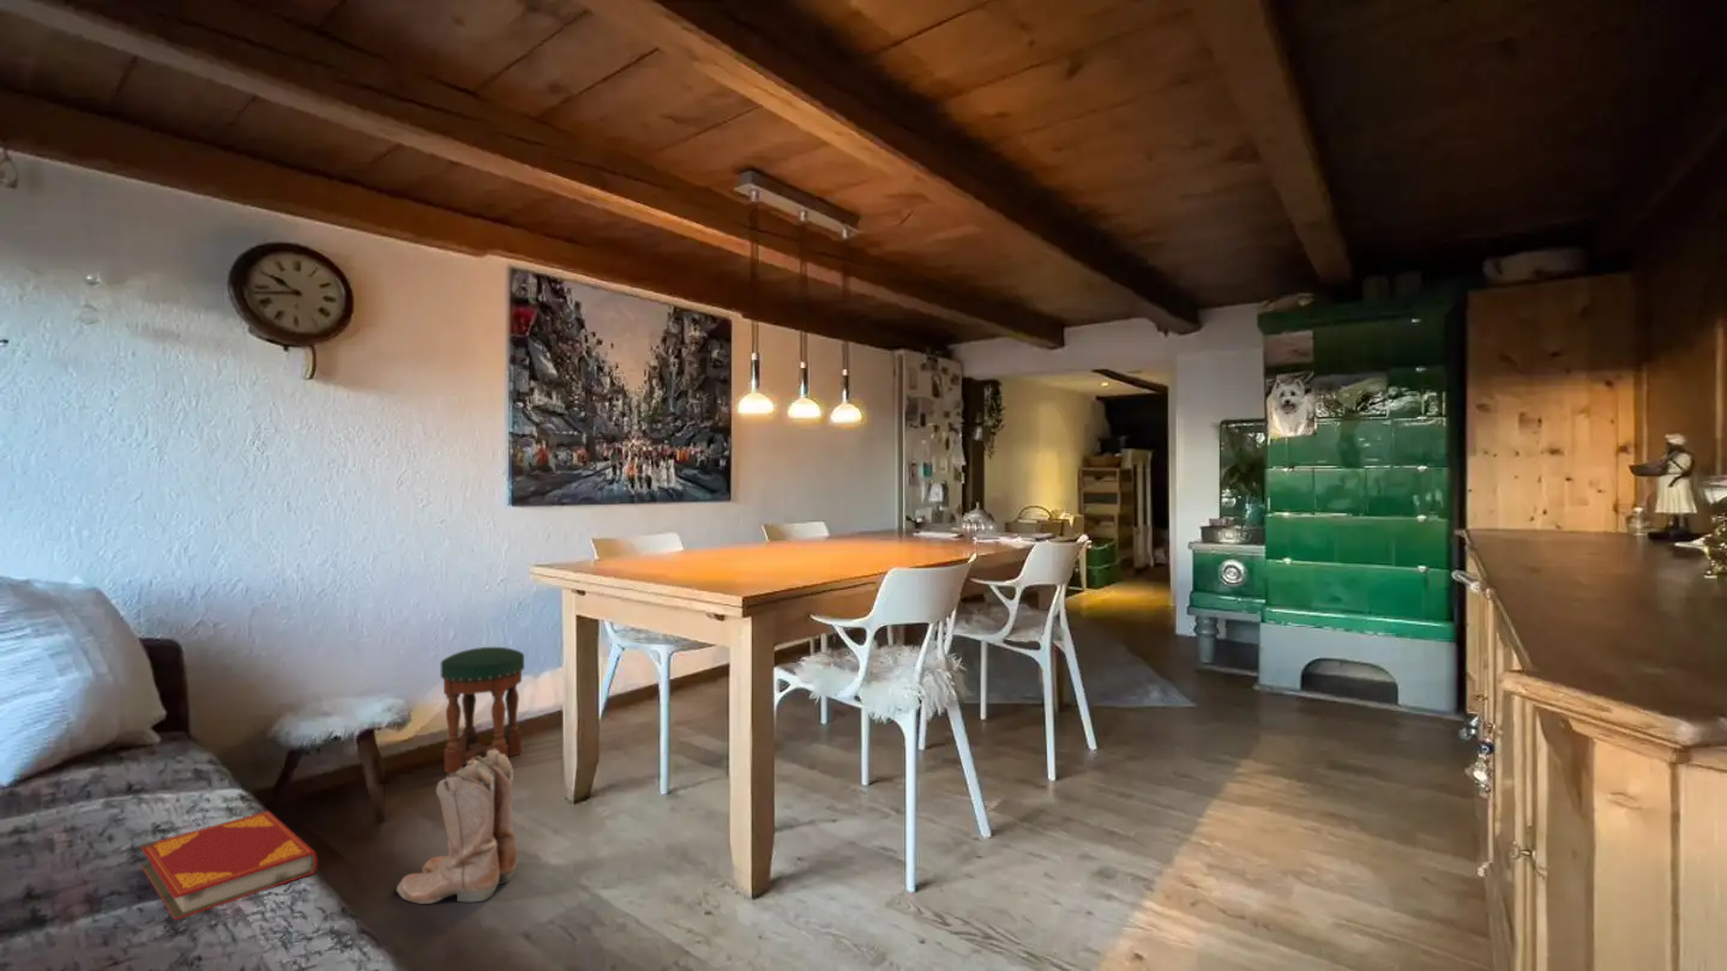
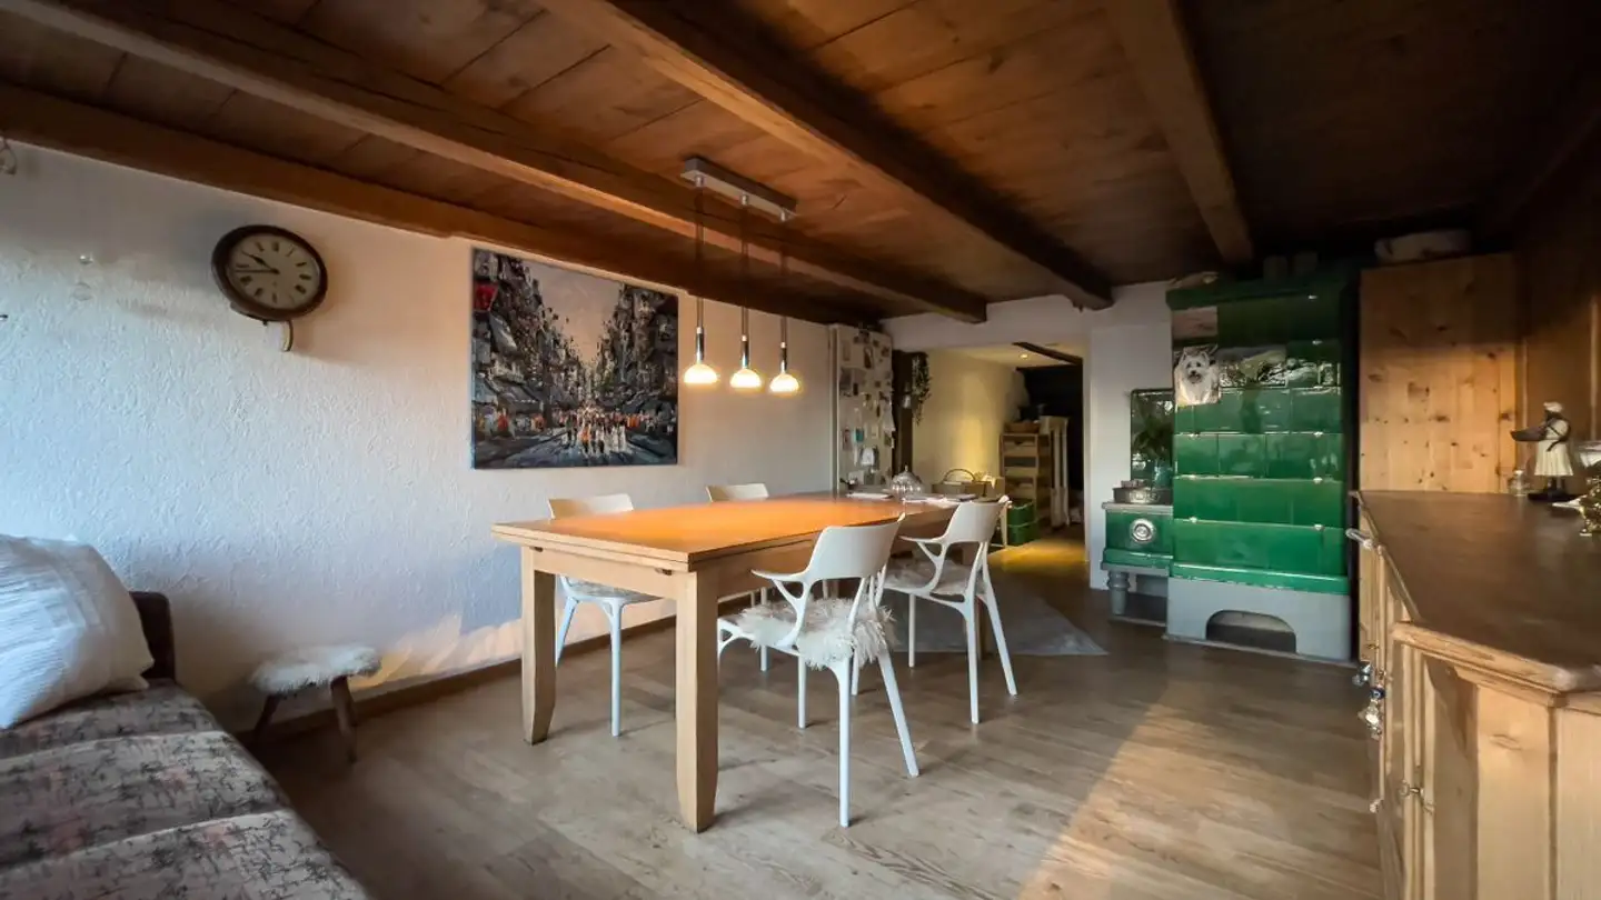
- stool [439,646,525,774]
- hardback book [139,809,319,922]
- boots [396,749,518,905]
